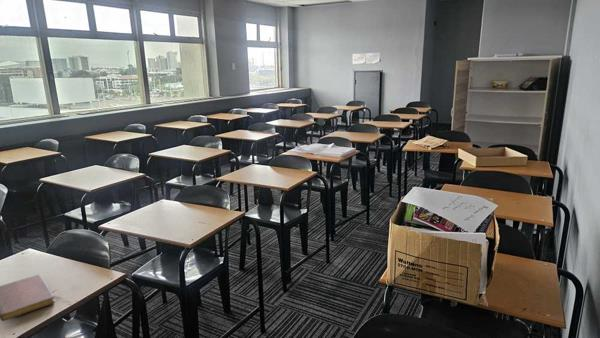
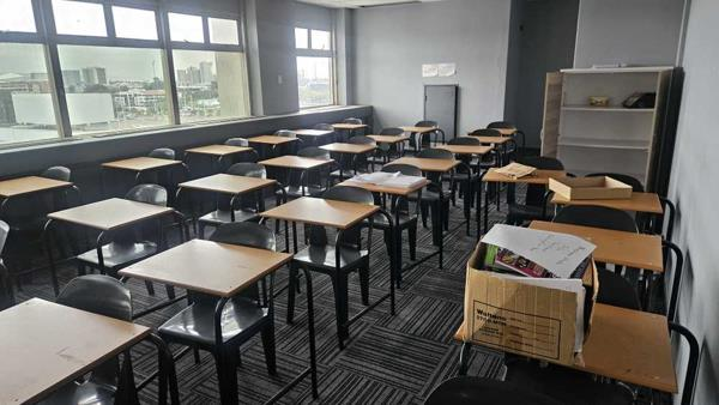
- notebook [0,274,56,322]
